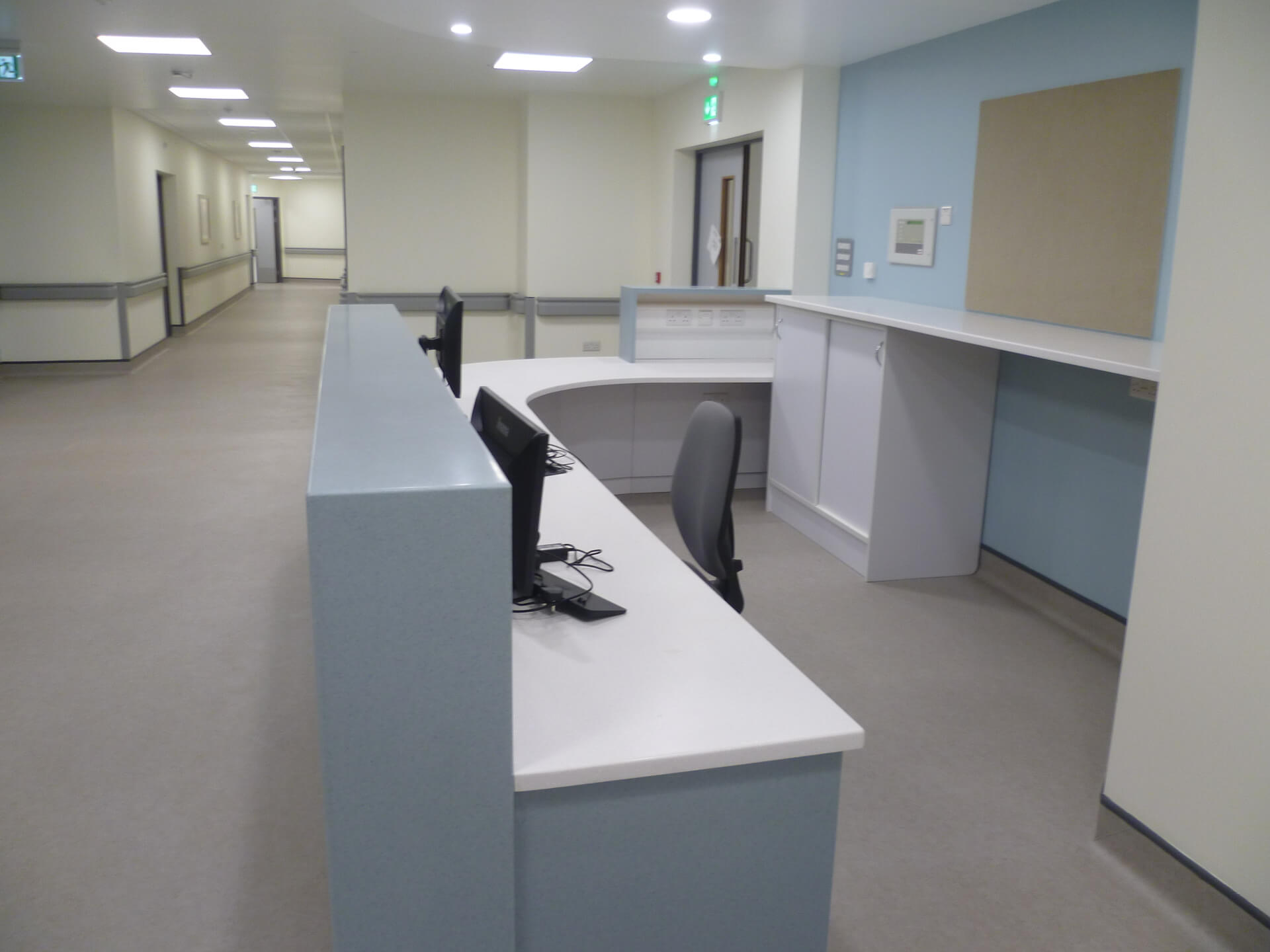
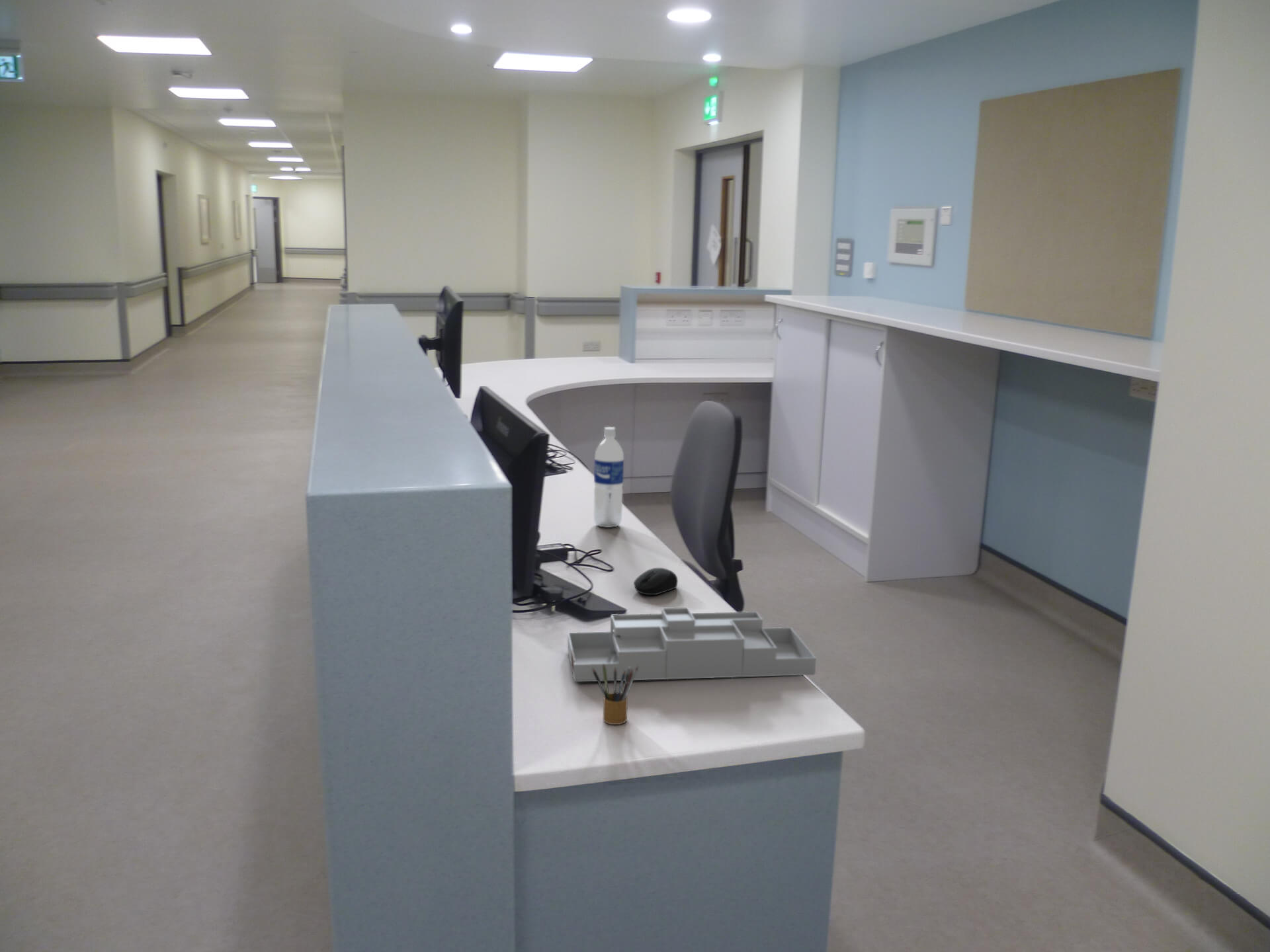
+ pencil box [593,663,638,725]
+ desk organizer [567,607,817,683]
+ water bottle [593,426,624,528]
+ computer mouse [633,567,679,596]
